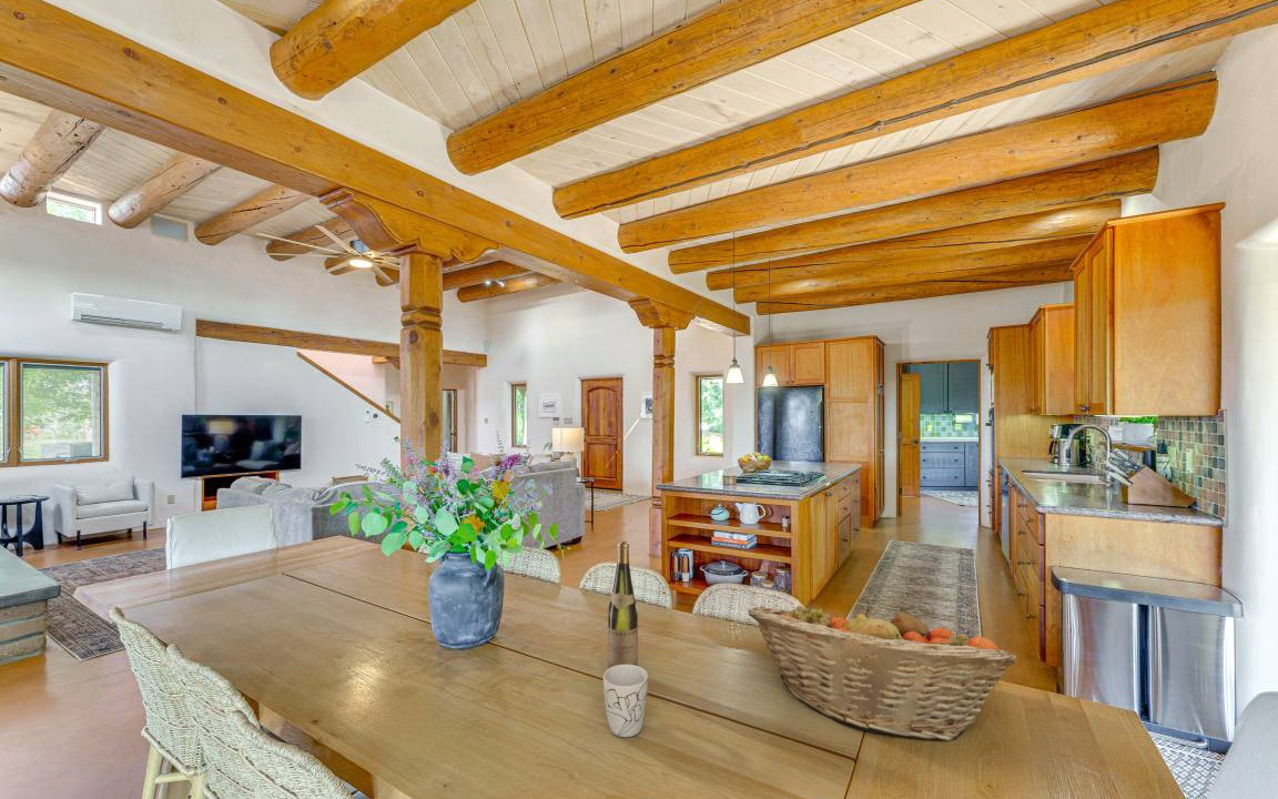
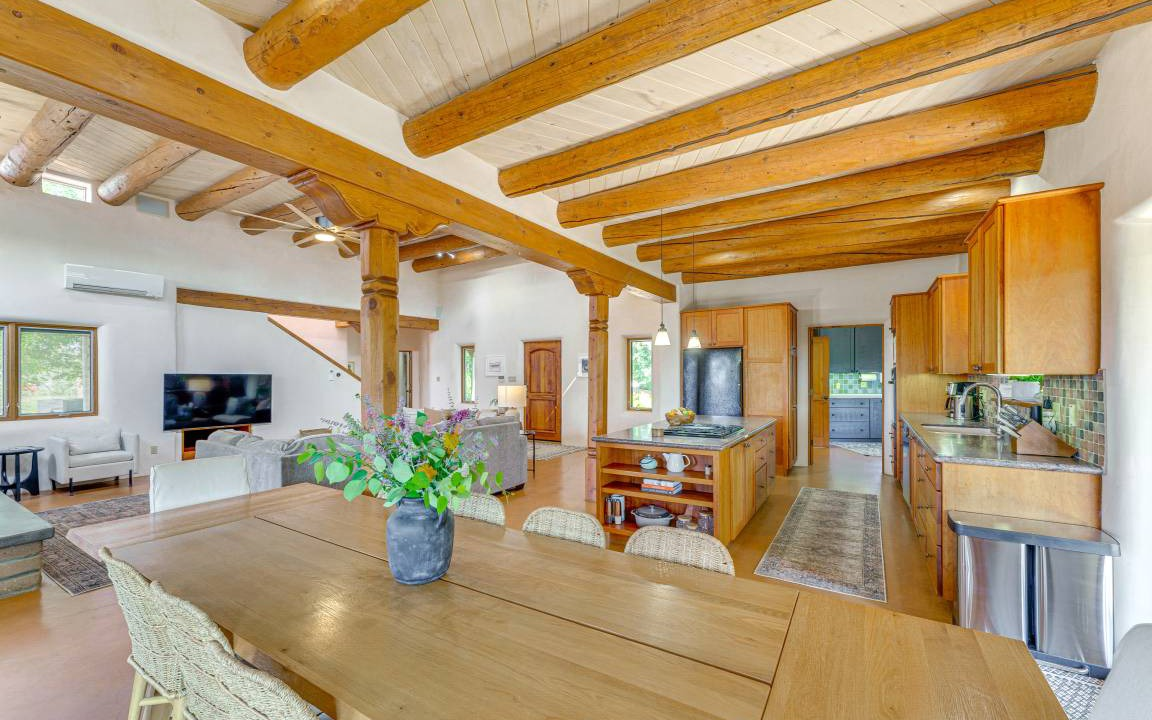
- fruit basket [747,600,1017,741]
- wine bottle [607,540,639,669]
- mug [602,665,649,738]
